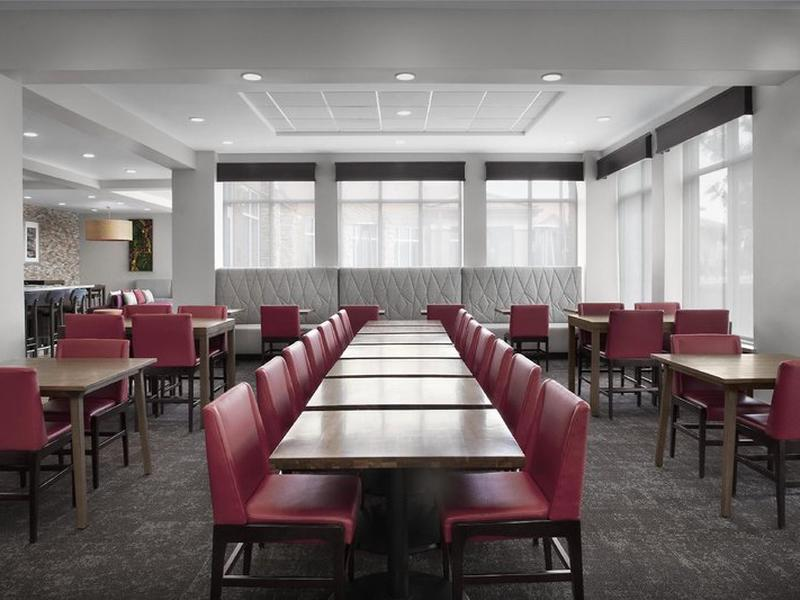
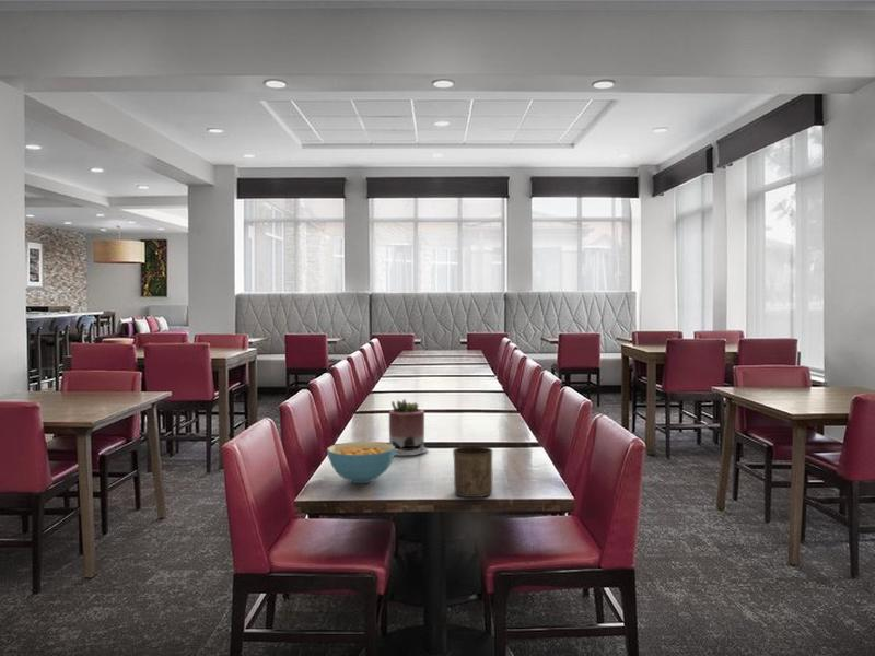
+ succulent planter [388,398,429,456]
+ cereal bowl [326,441,396,484]
+ cup [452,445,494,499]
